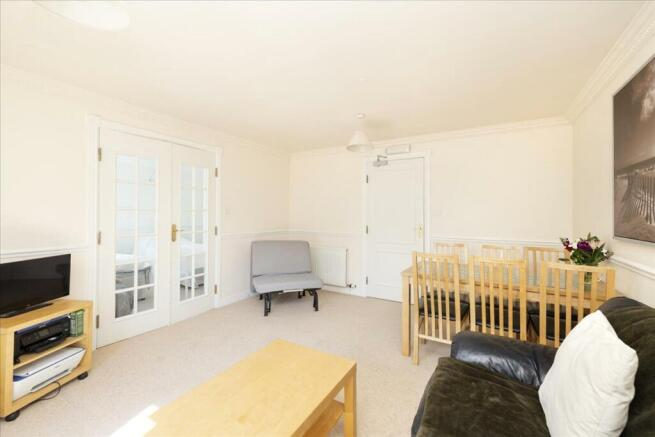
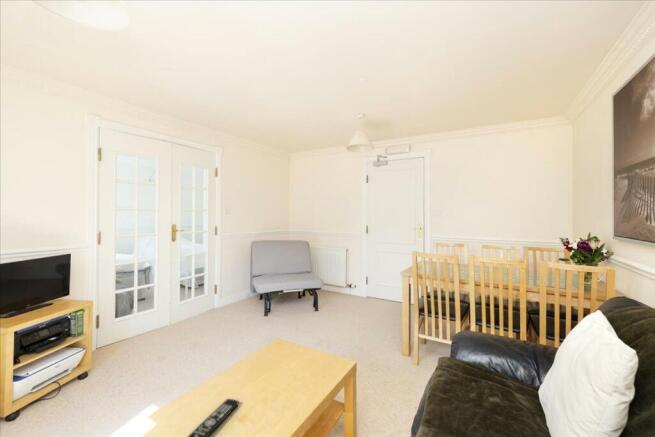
+ remote control [187,398,240,437]
